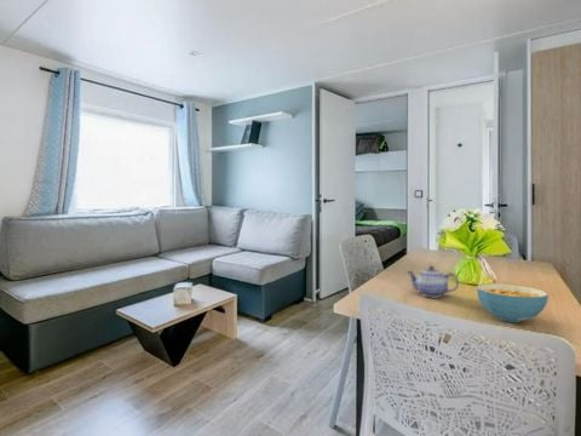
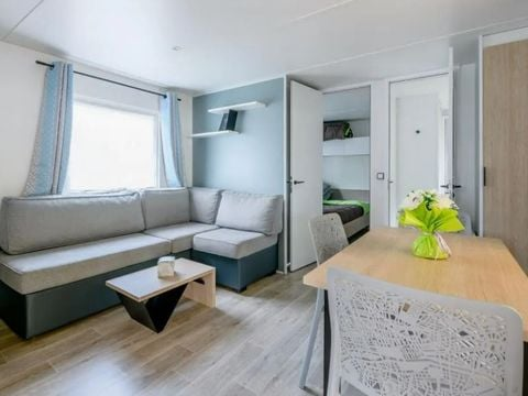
- cereal bowl [476,282,550,323]
- teapot [405,265,460,298]
